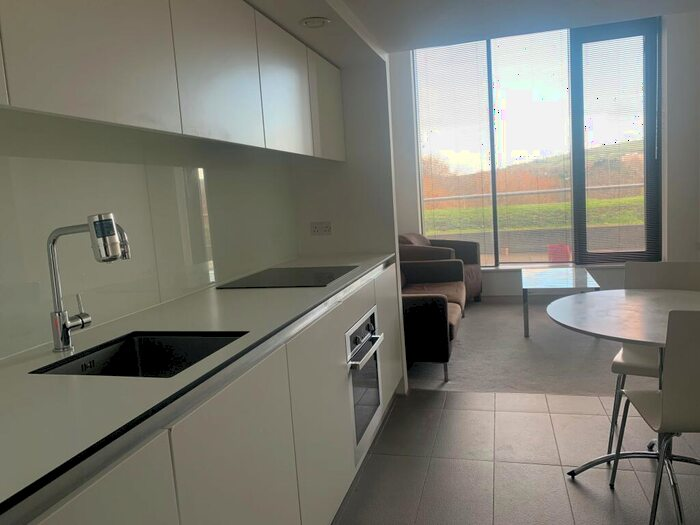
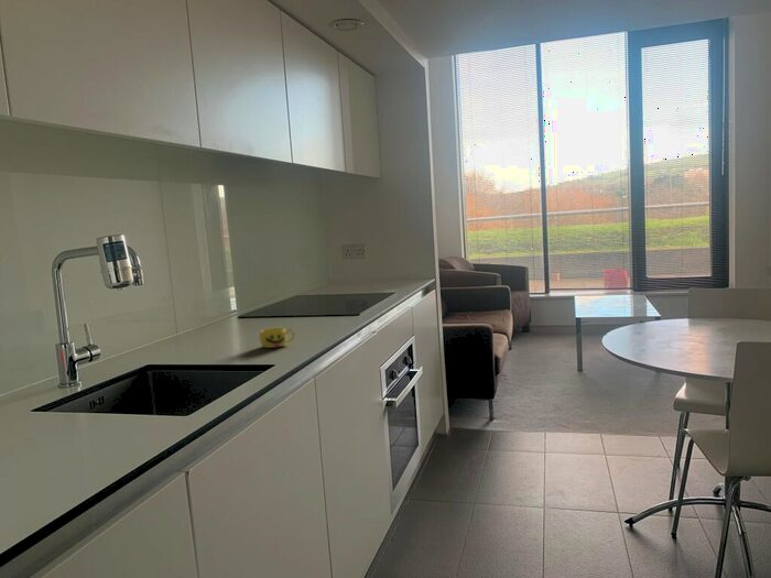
+ cup [259,327,296,349]
